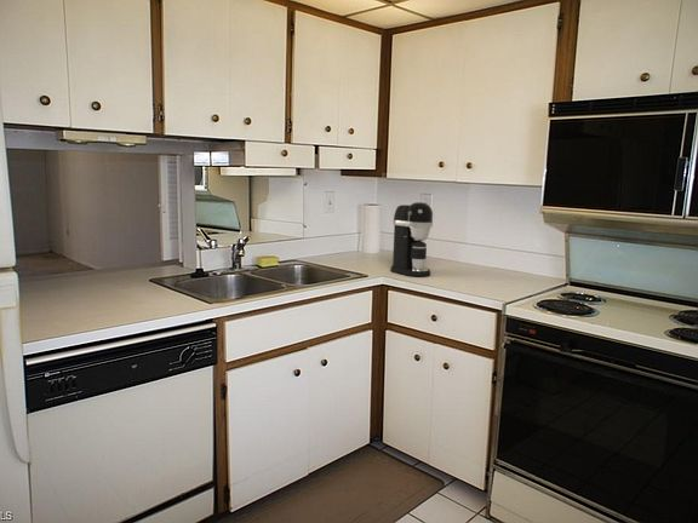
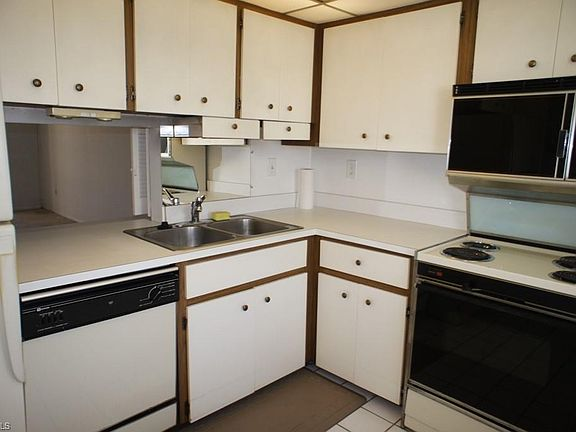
- coffee maker [389,201,434,277]
